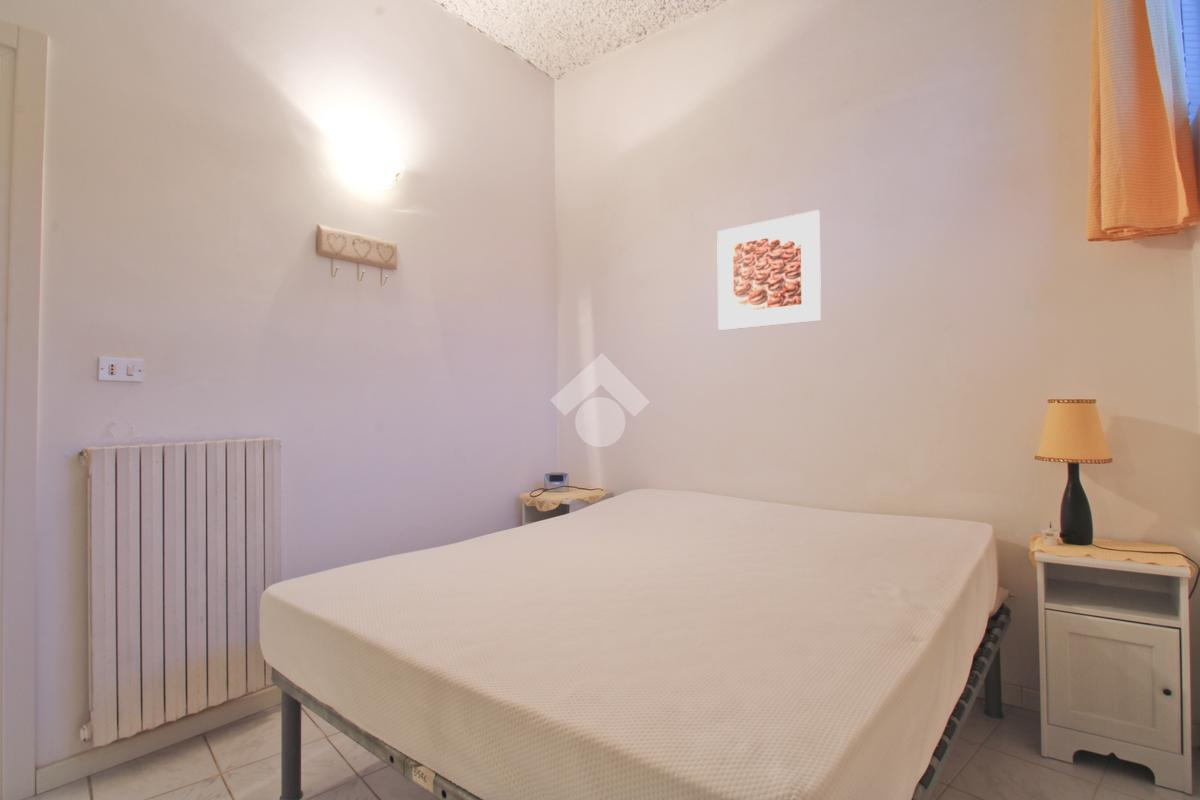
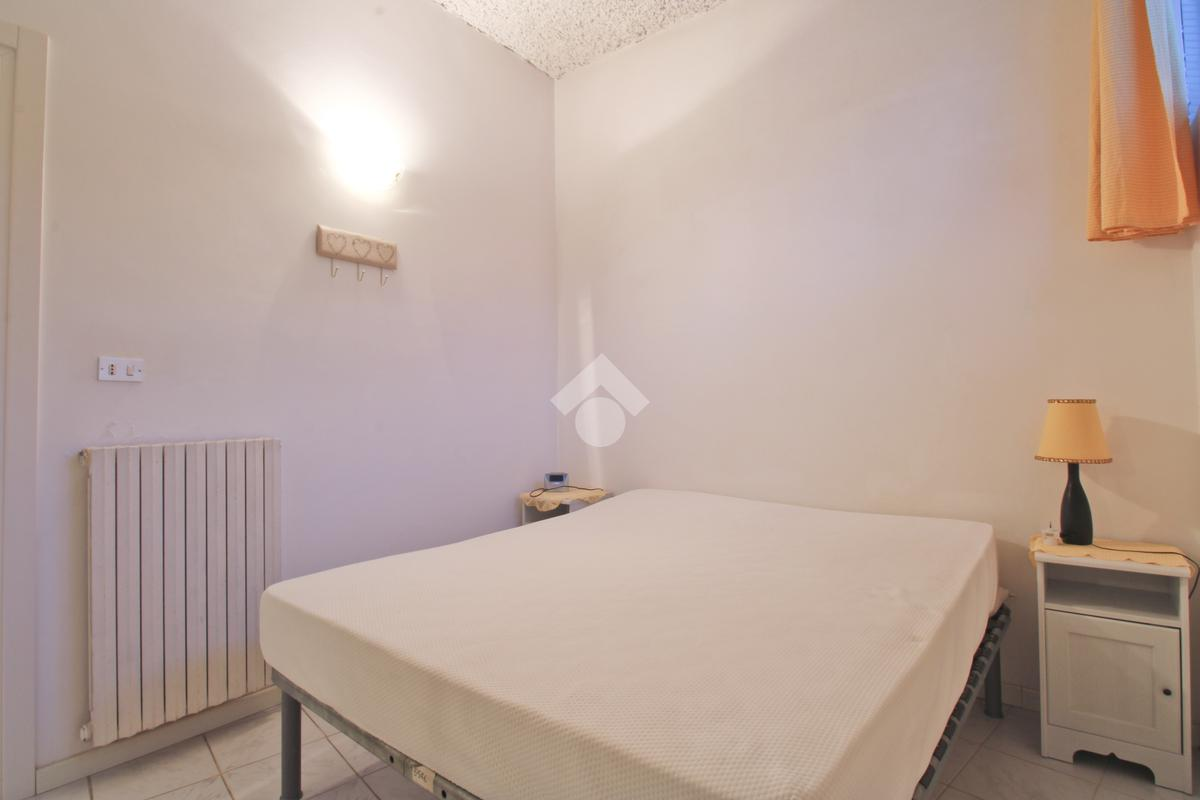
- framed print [716,209,822,331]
